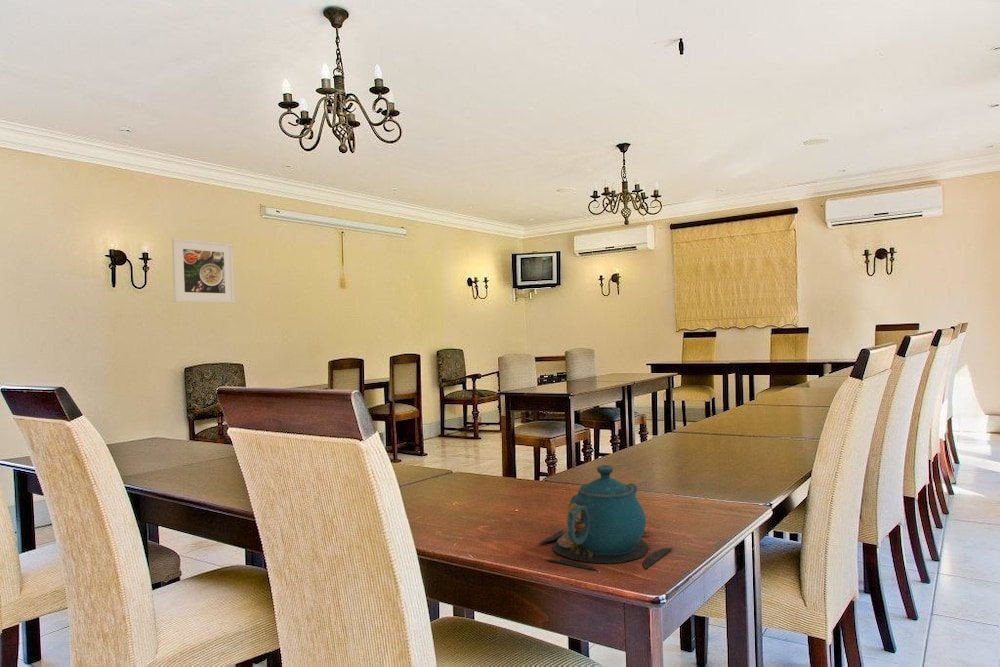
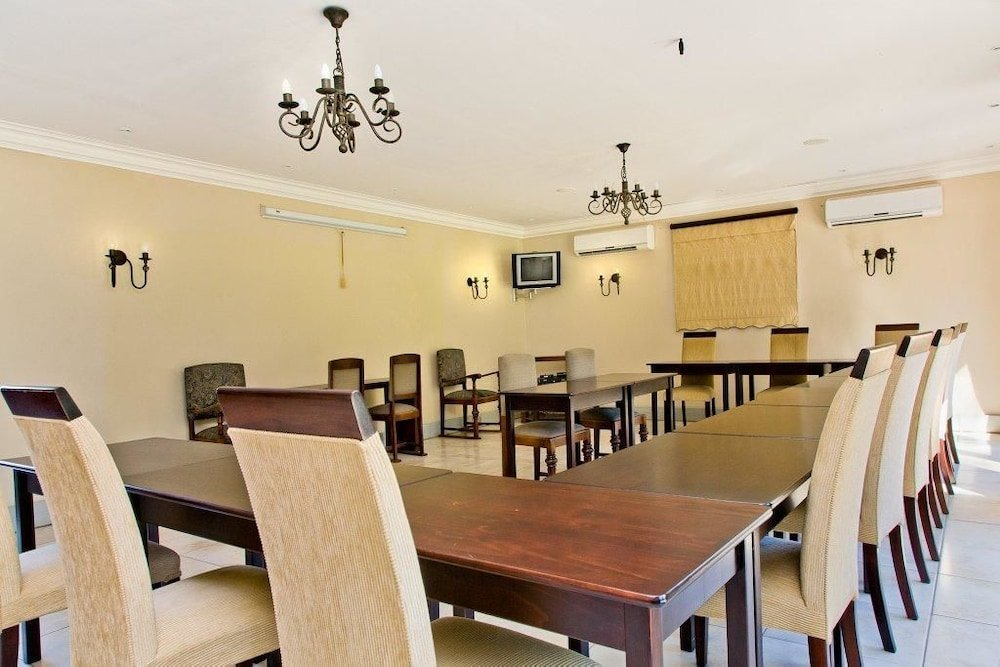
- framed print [171,237,236,304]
- teapot [536,464,673,572]
